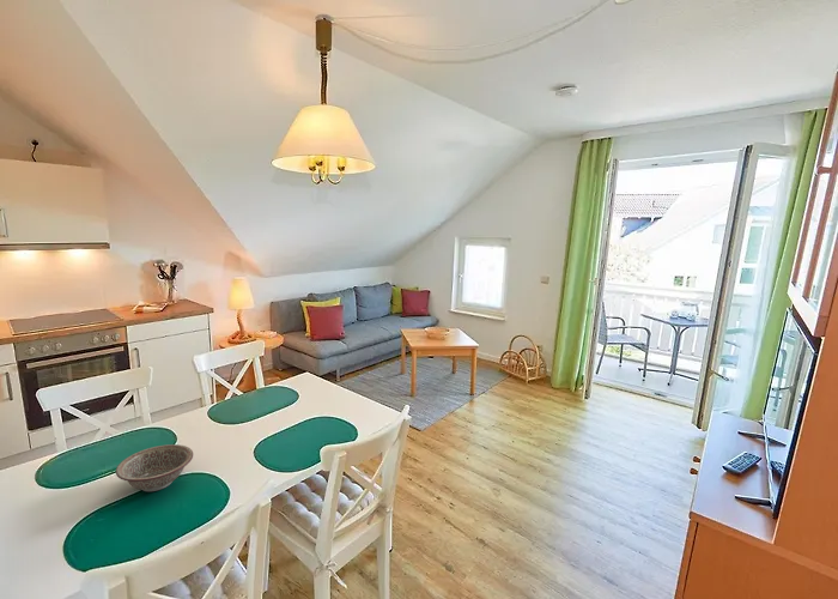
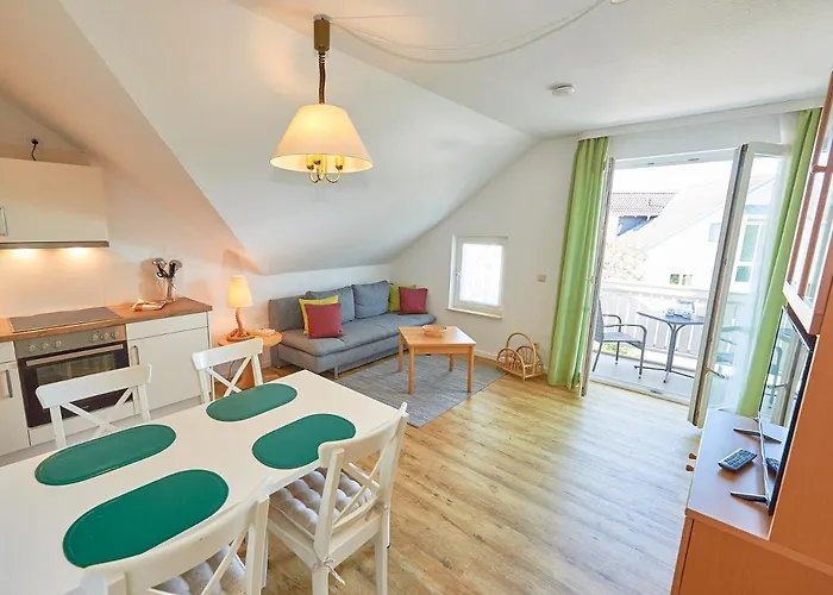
- decorative bowl [115,443,194,492]
